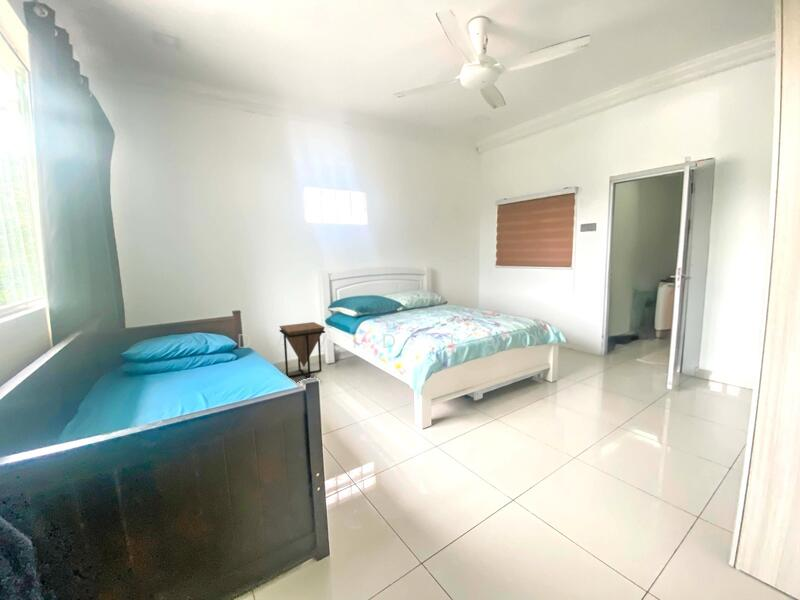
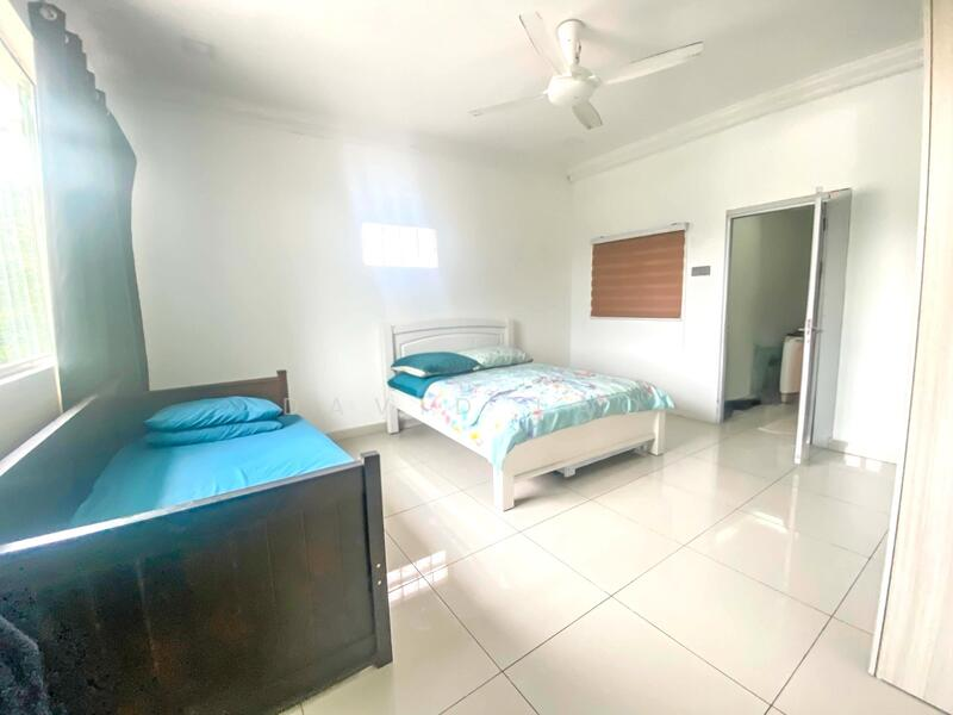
- side table [279,321,326,379]
